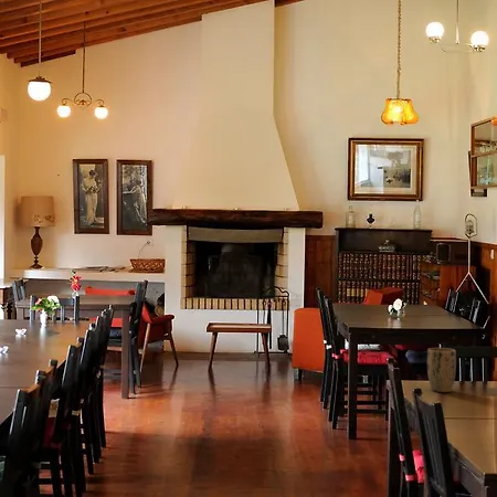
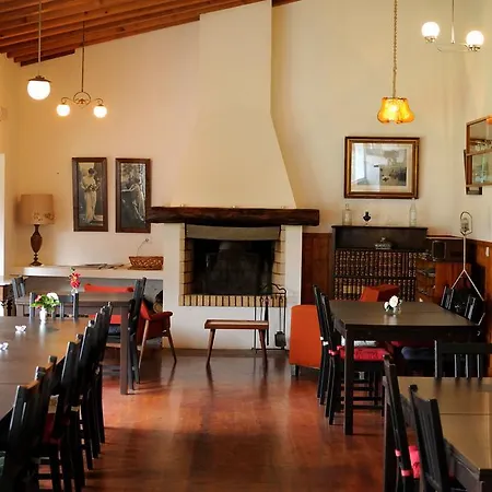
- plant pot [426,347,457,393]
